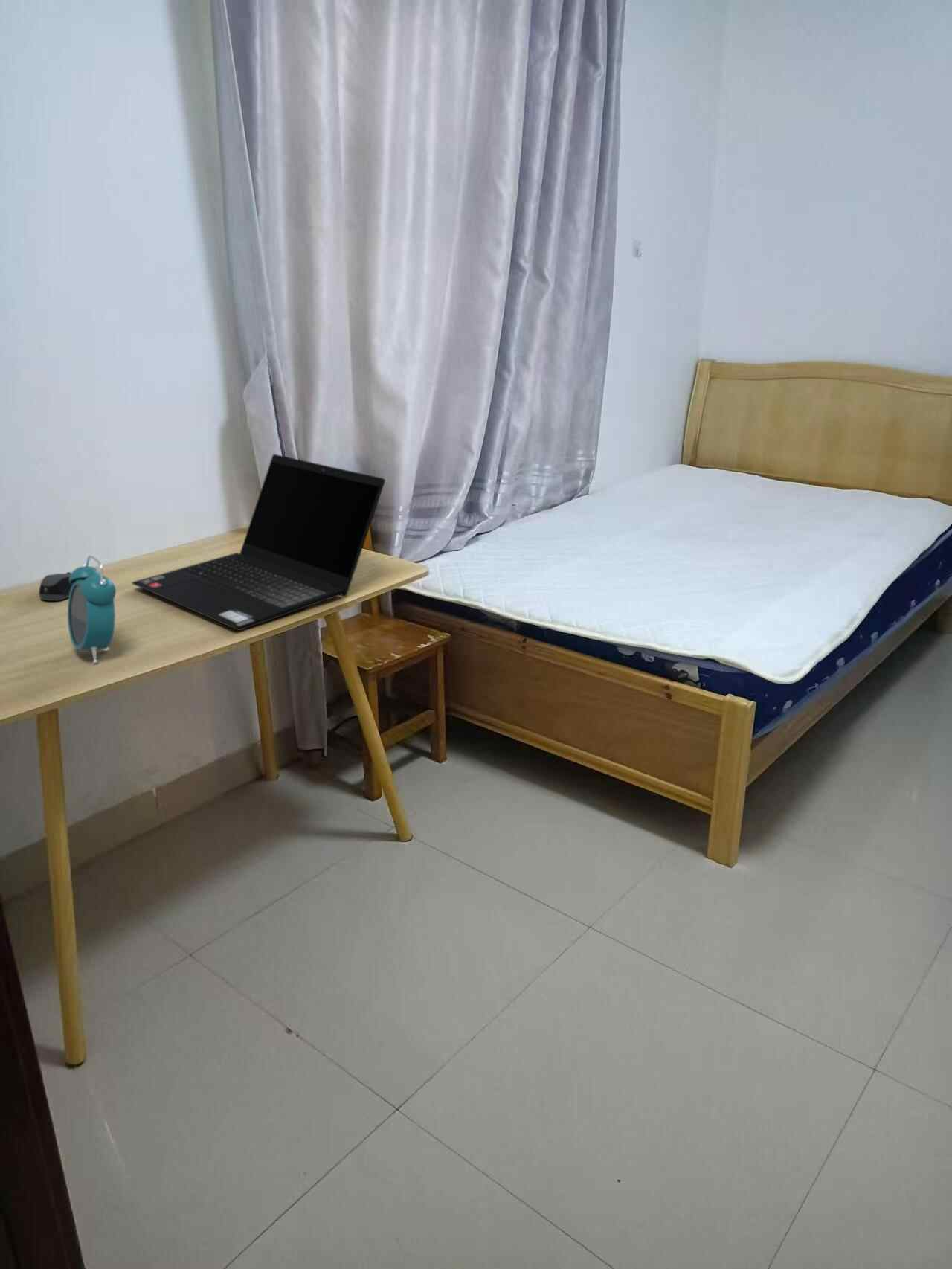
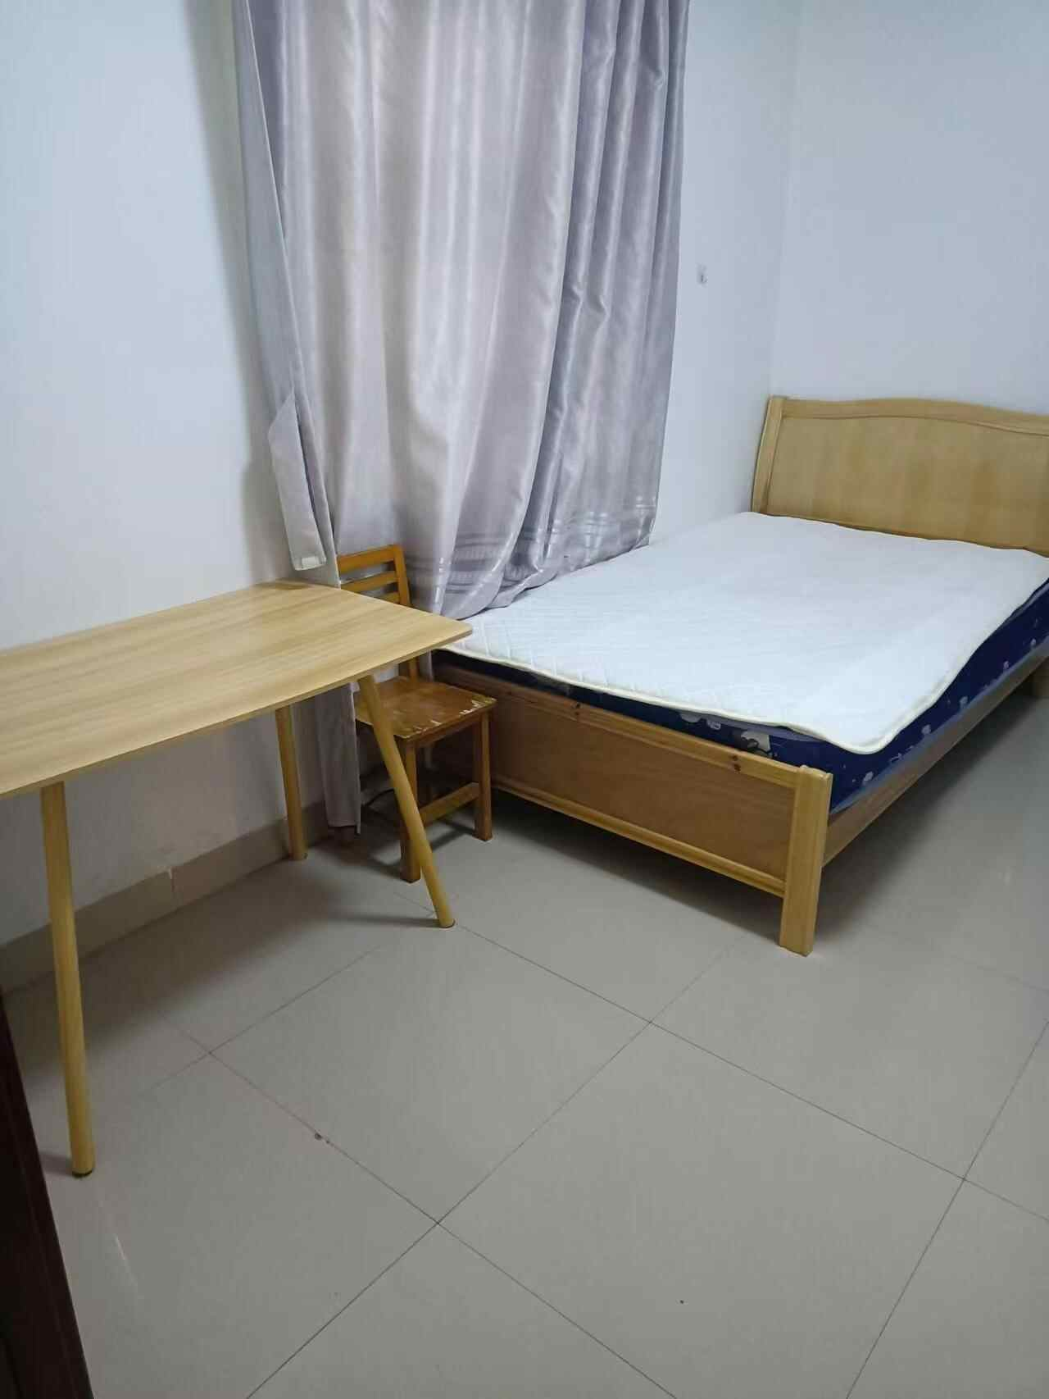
- computer mouse [38,571,73,602]
- laptop computer [131,454,386,632]
- alarm clock [67,554,117,664]
